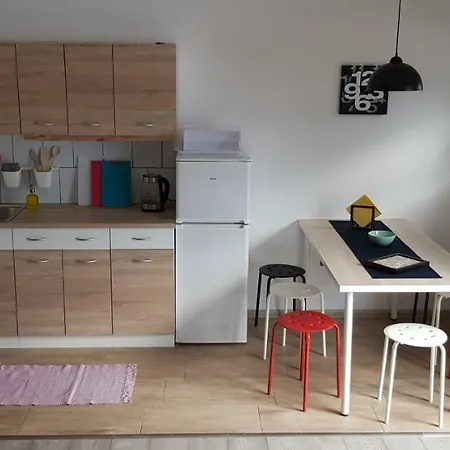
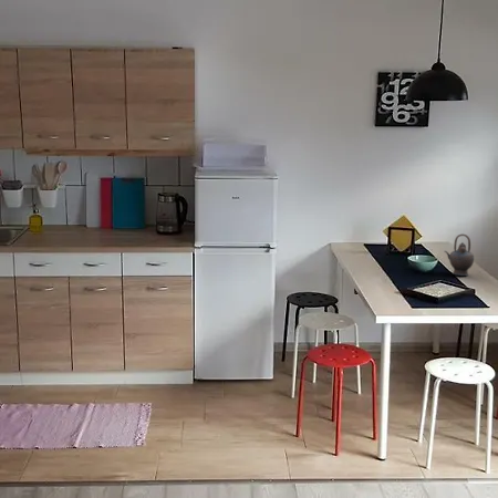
+ teapot [444,234,475,277]
